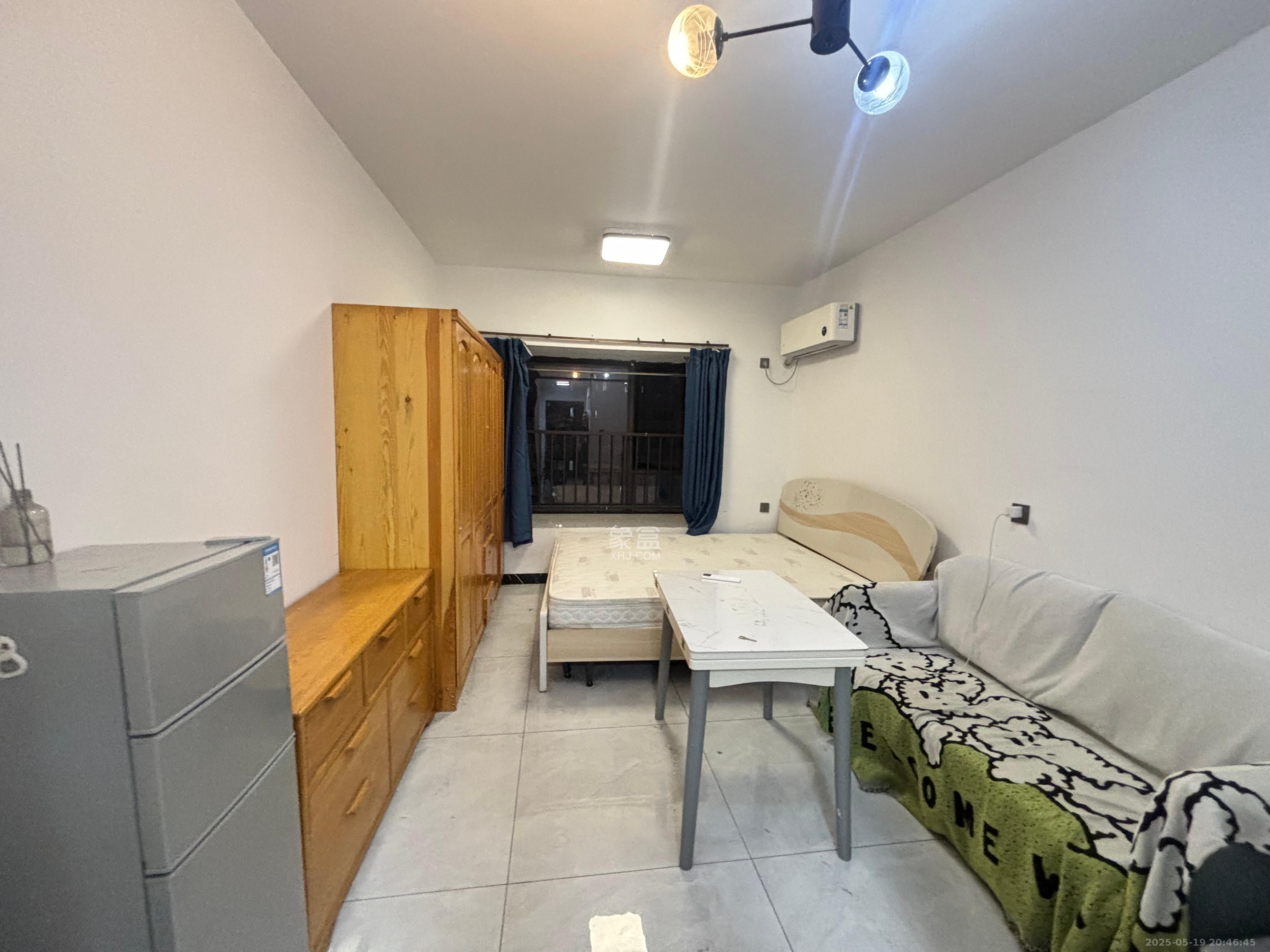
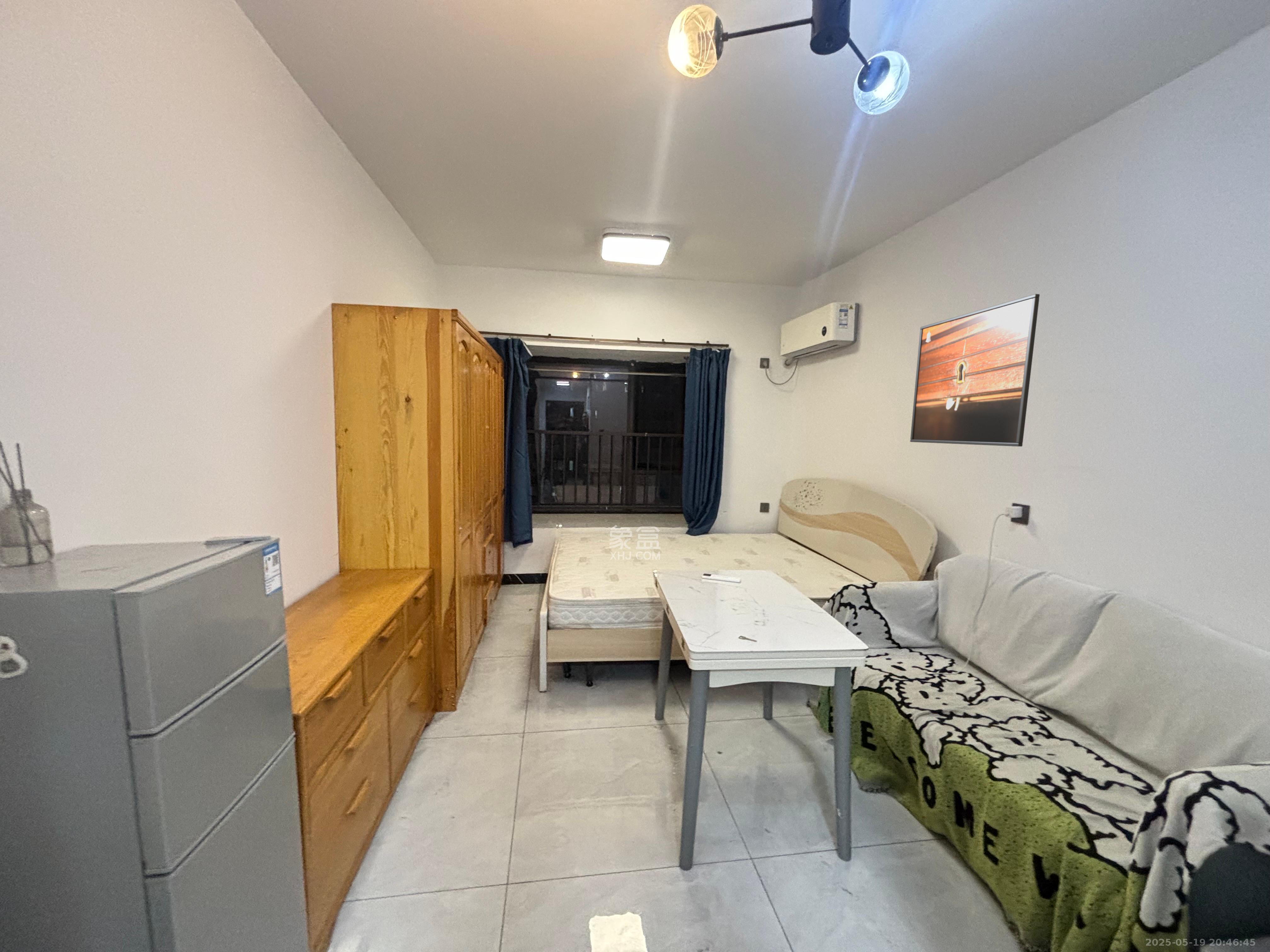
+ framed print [910,293,1040,447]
